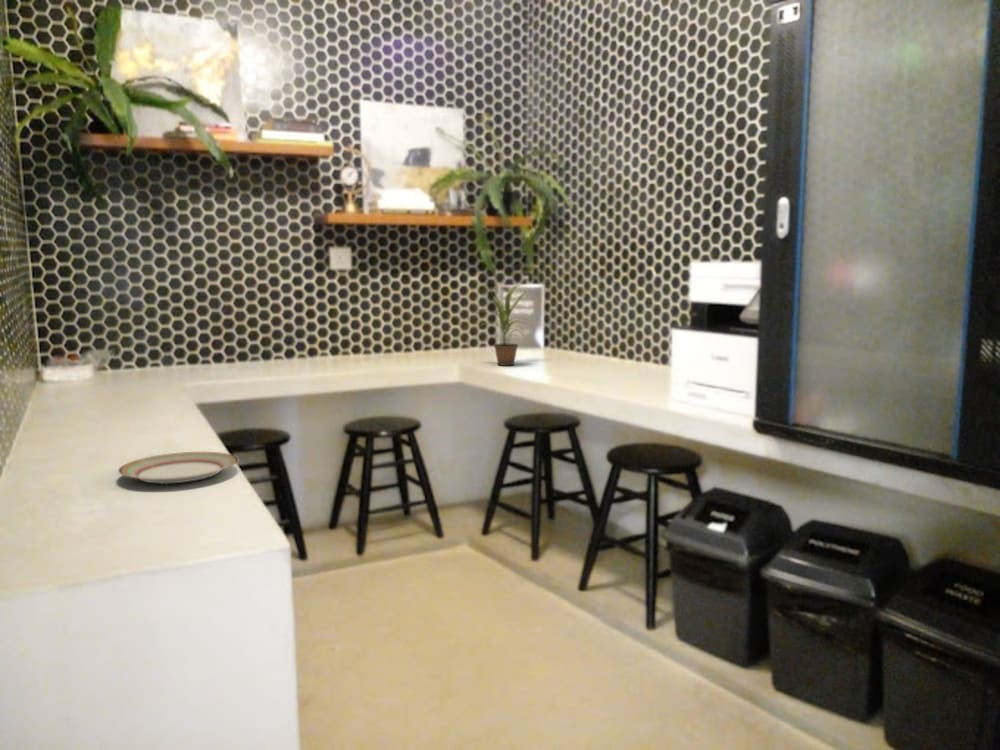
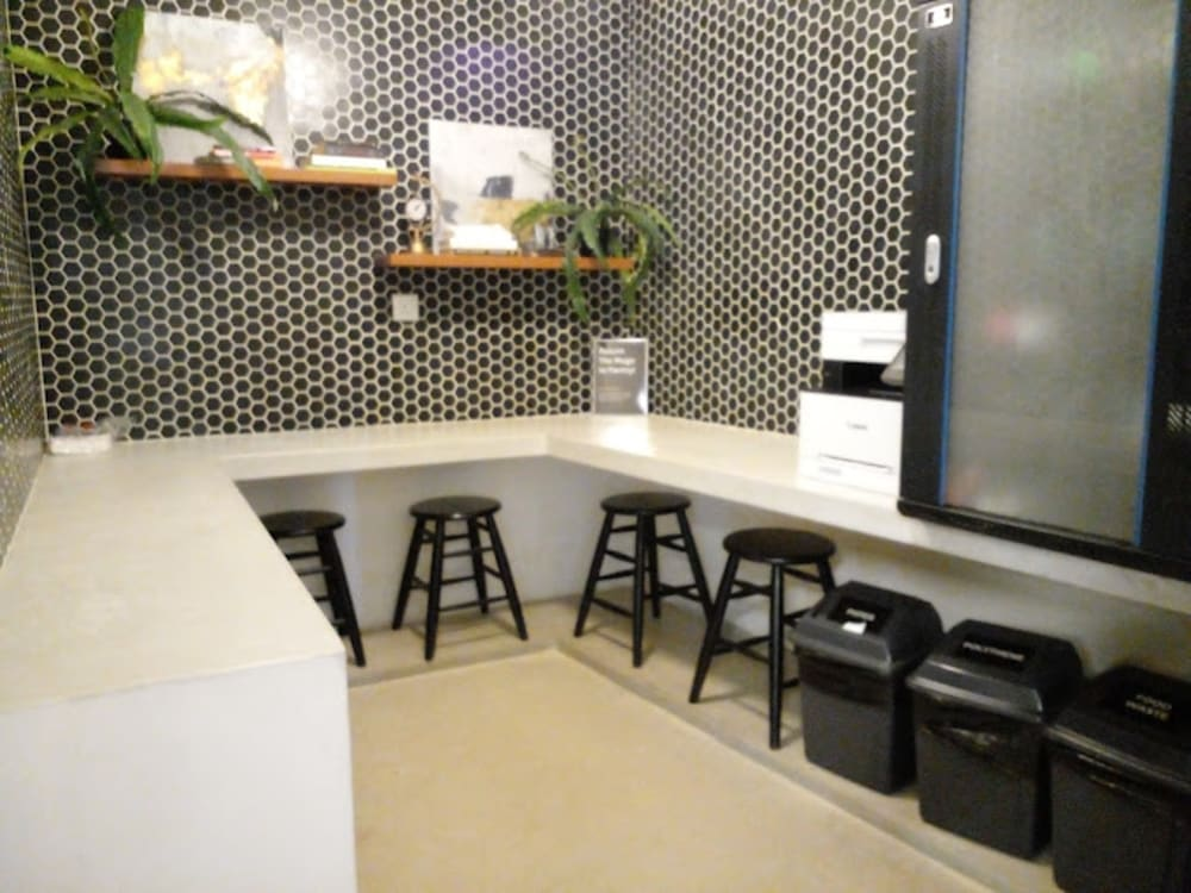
- plate [117,451,239,485]
- potted plant [472,281,529,367]
